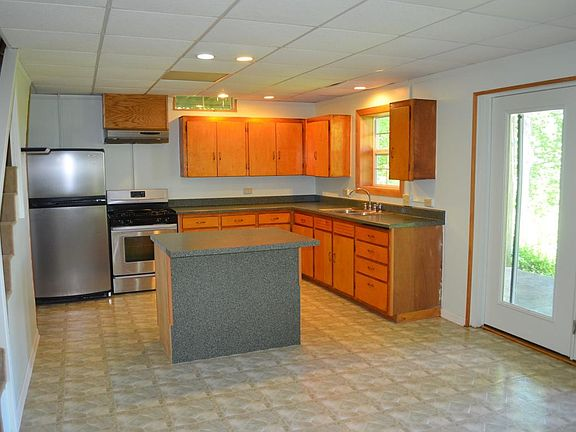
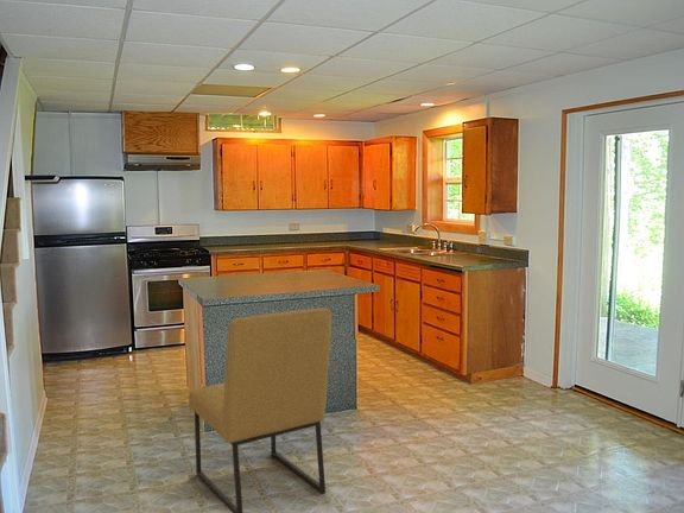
+ chair [188,306,334,513]
